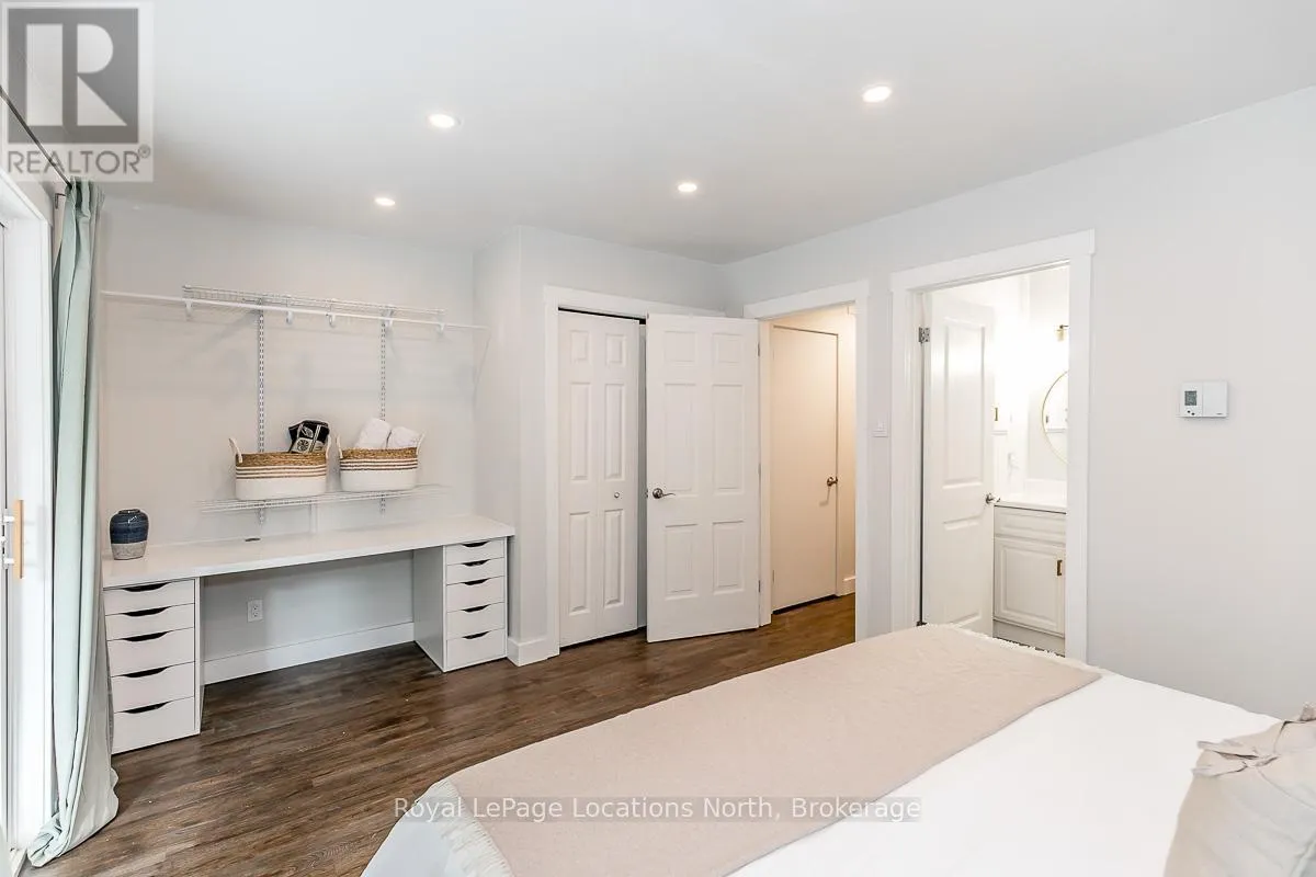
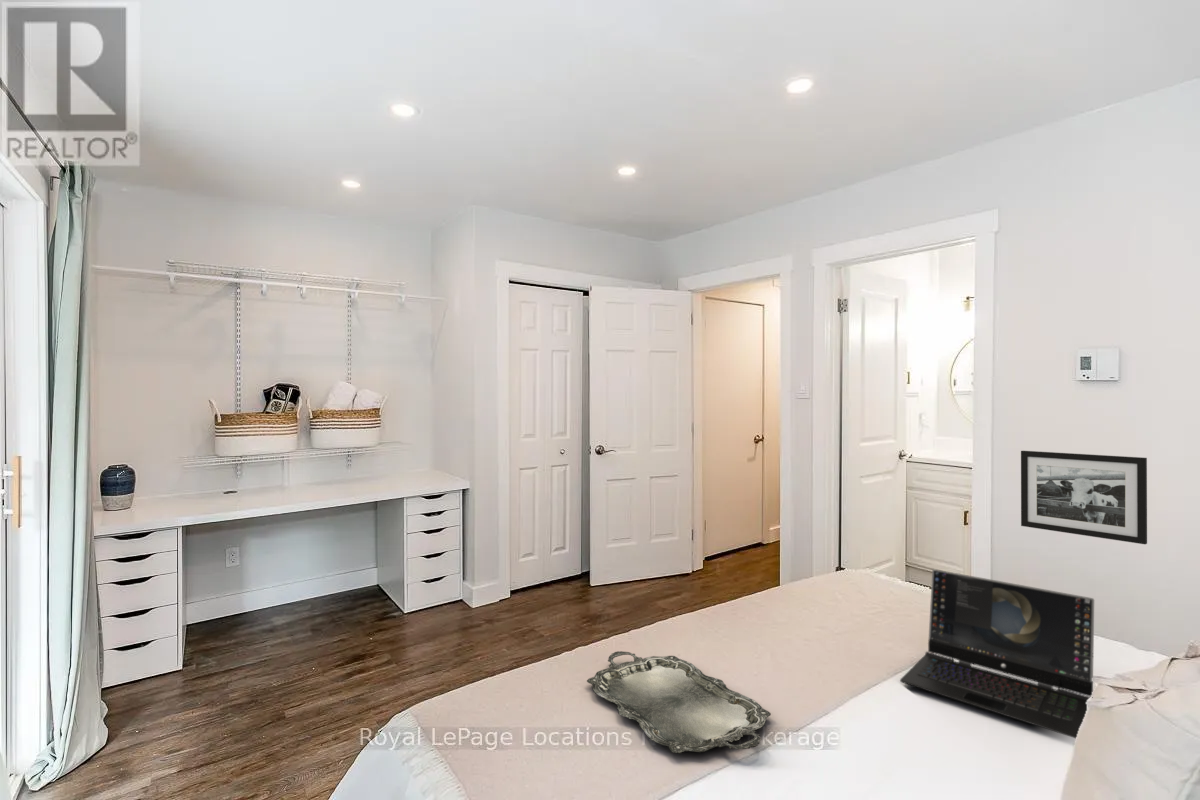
+ serving tray [586,650,772,754]
+ picture frame [1020,450,1148,545]
+ laptop [899,568,1095,739]
